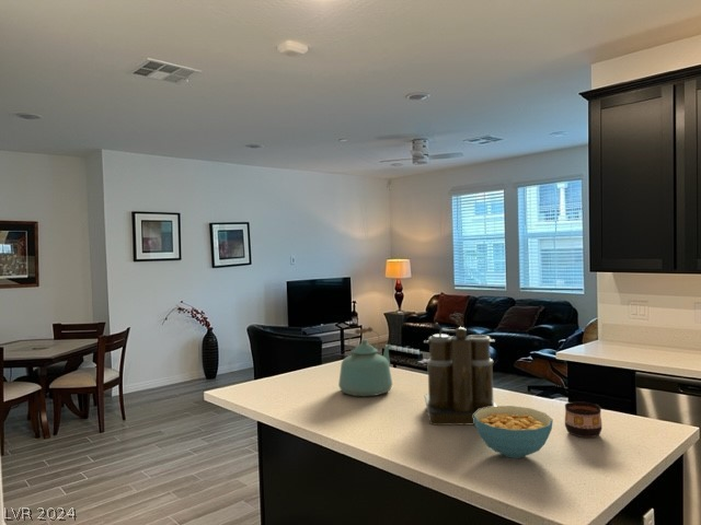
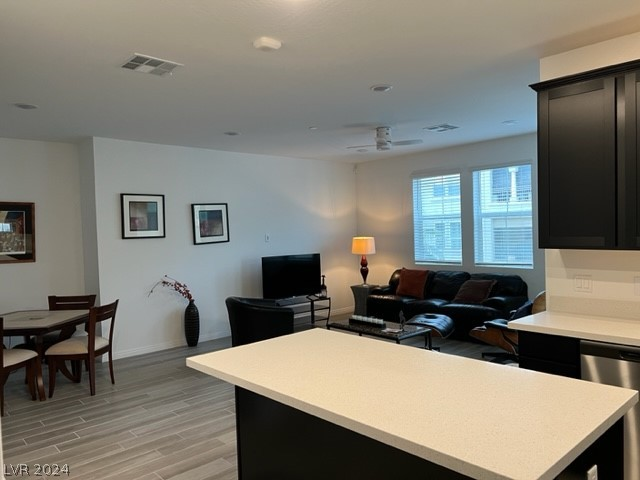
- coffee maker [423,311,497,427]
- cereal bowl [473,405,554,459]
- kettle [337,326,393,398]
- cup [564,400,604,439]
